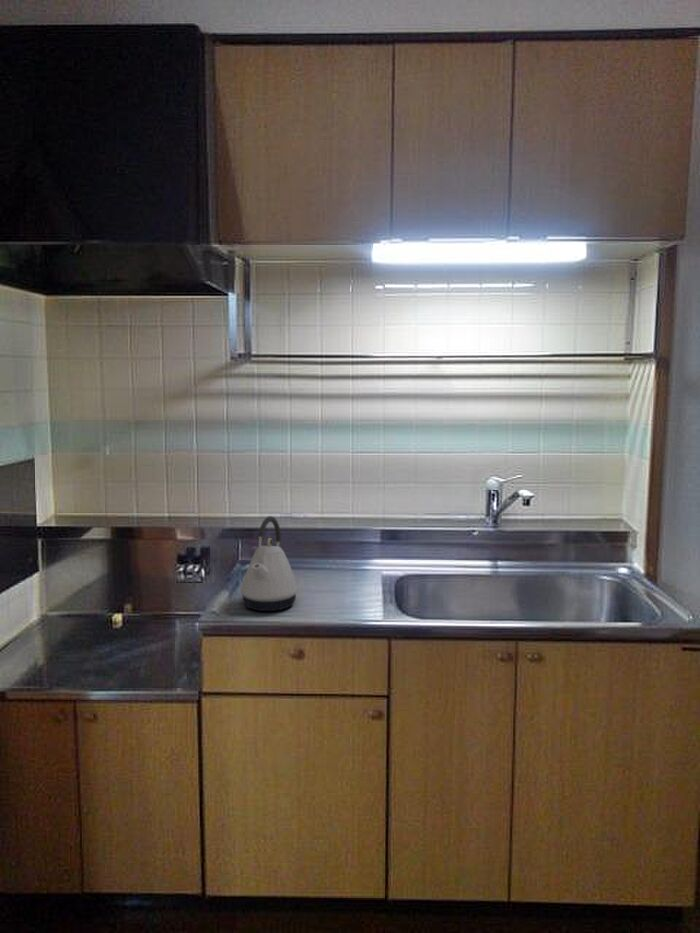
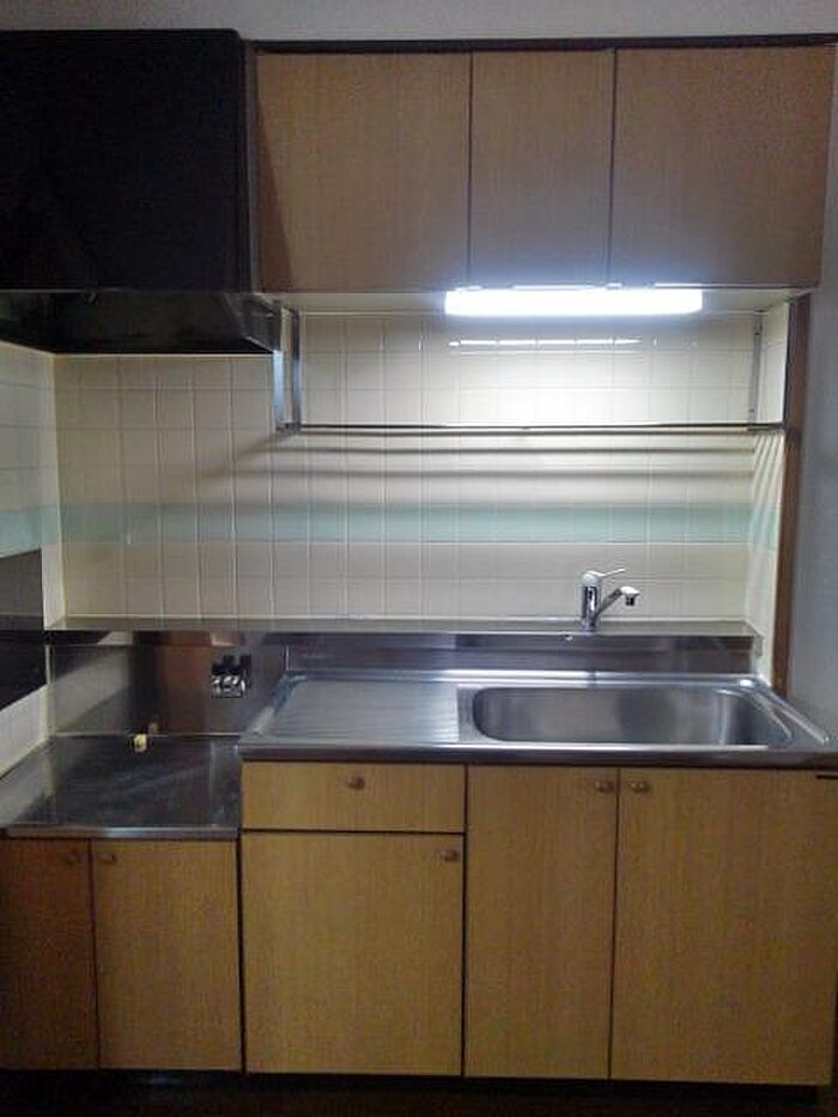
- kettle [239,515,299,612]
